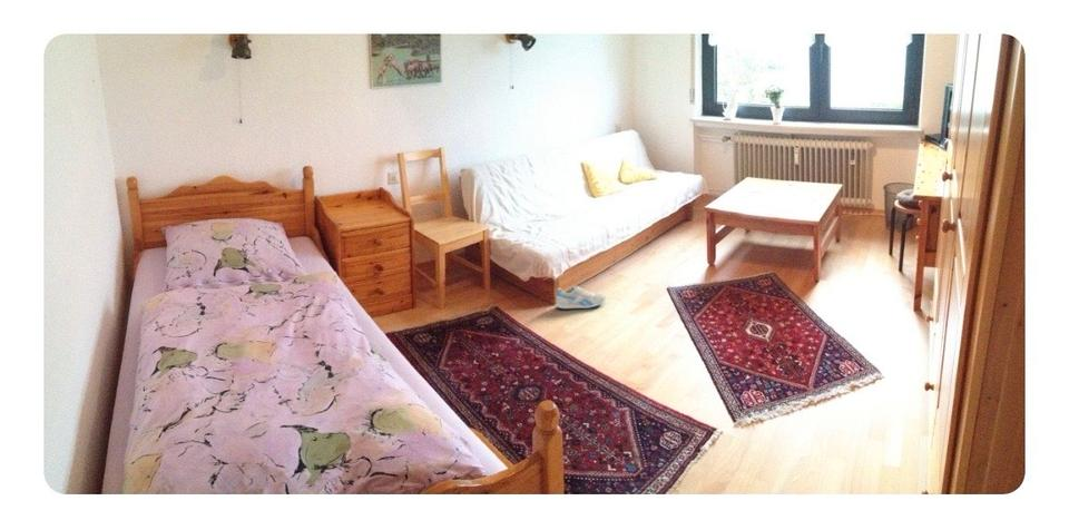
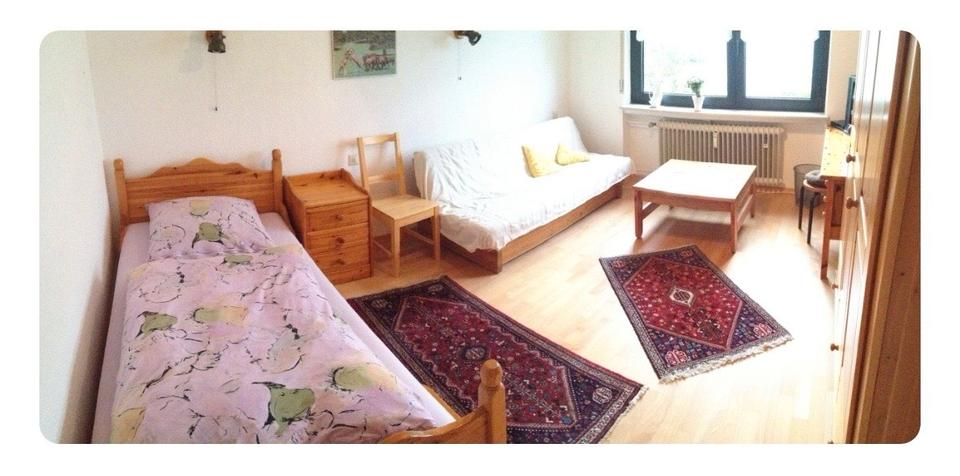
- sneaker [555,285,606,310]
